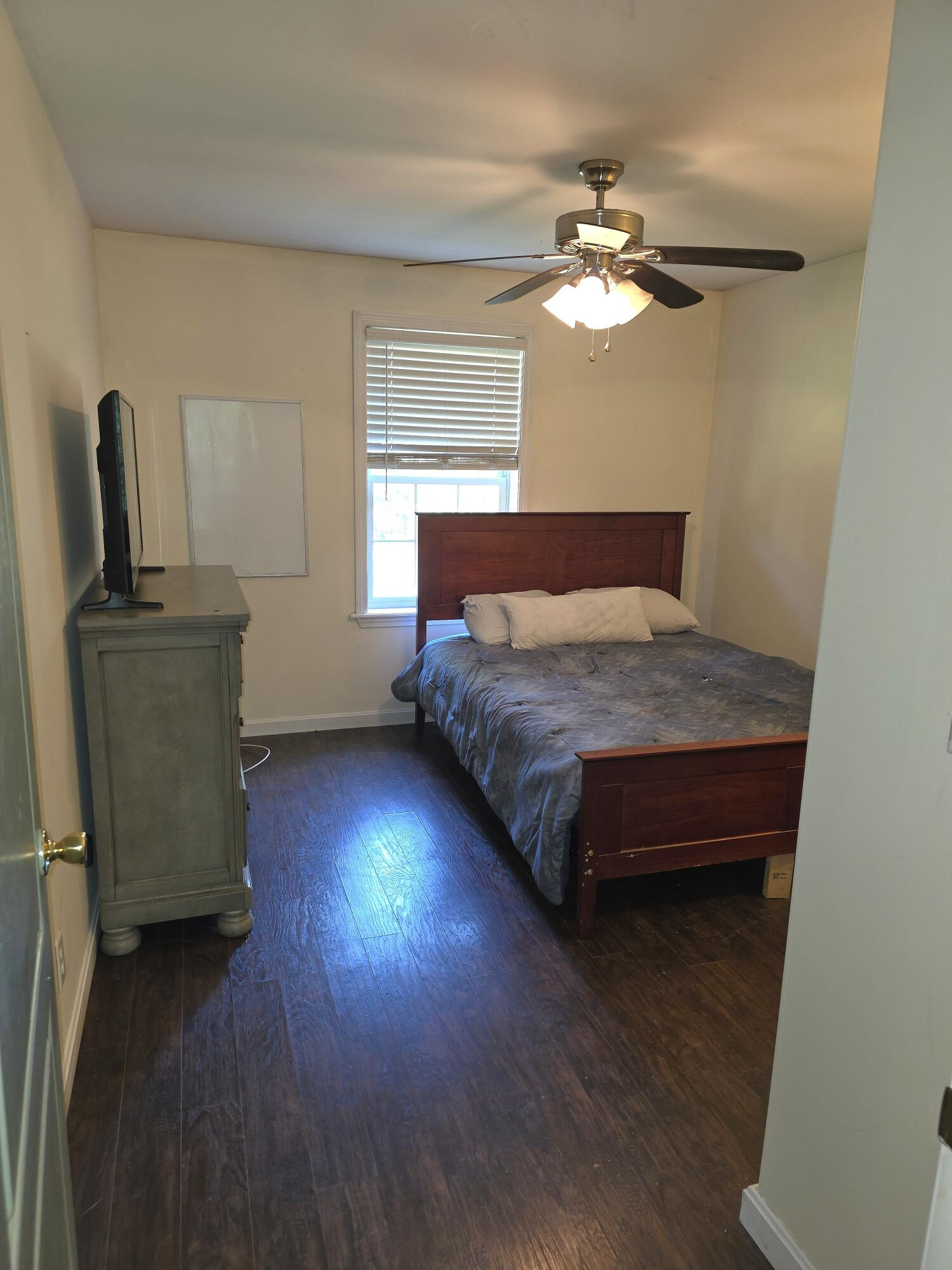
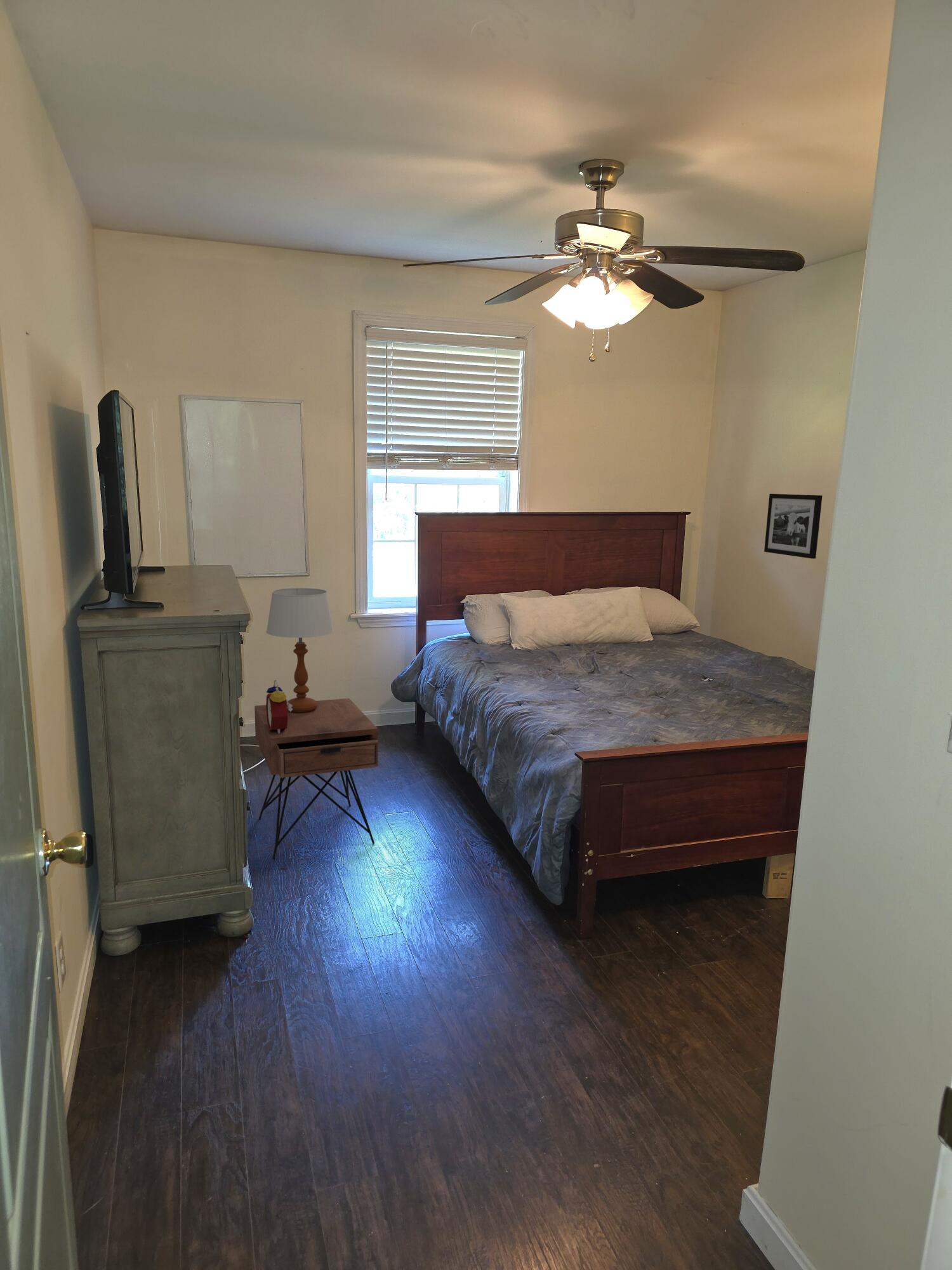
+ alarm clock [265,679,293,734]
+ table lamp [266,587,334,712]
+ picture frame [764,493,823,559]
+ nightstand [254,698,379,860]
